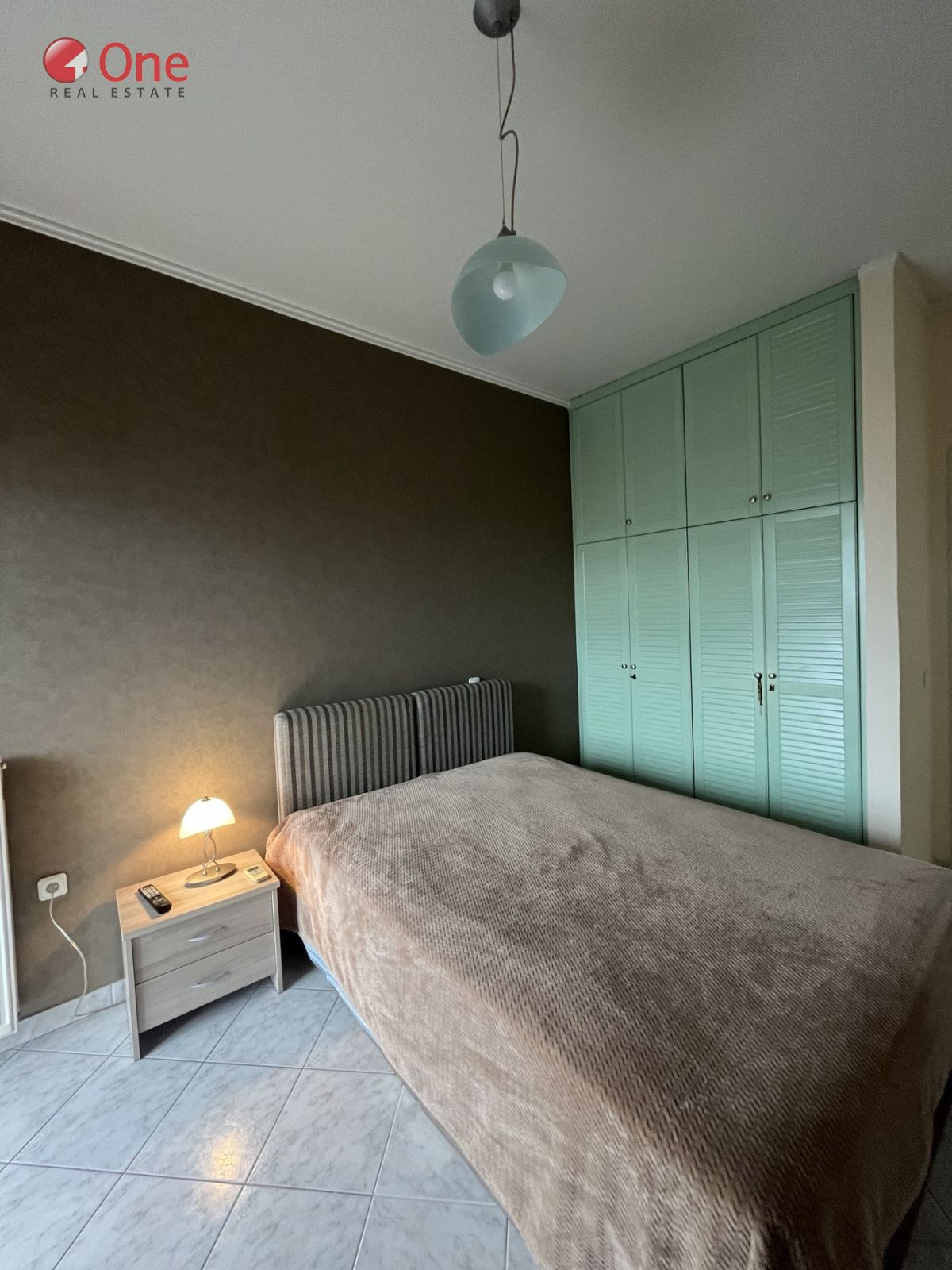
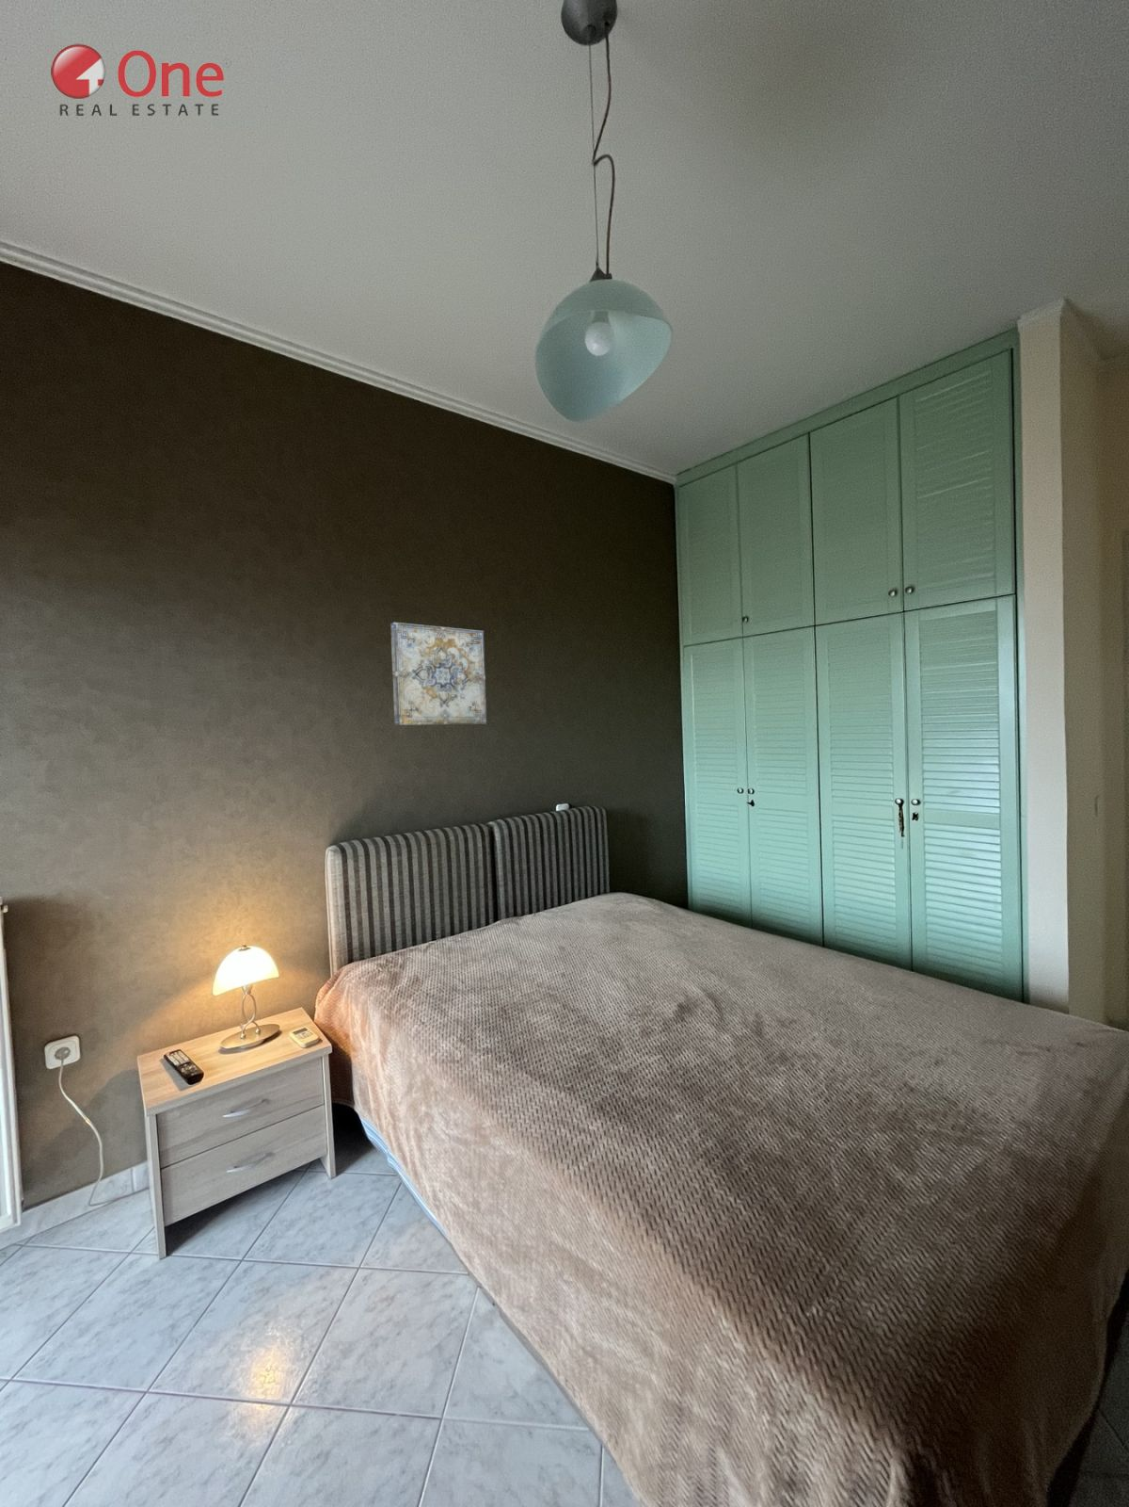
+ wall art [389,622,487,726]
